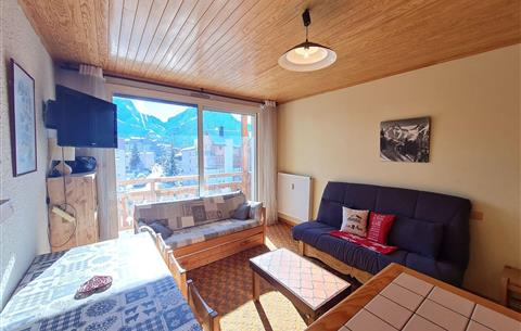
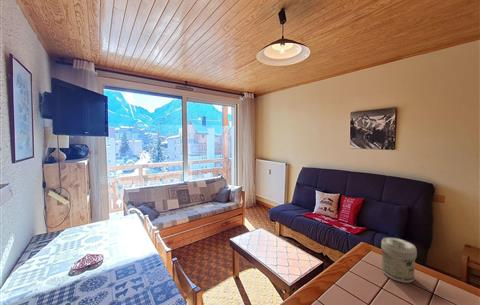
+ jar [380,237,418,284]
